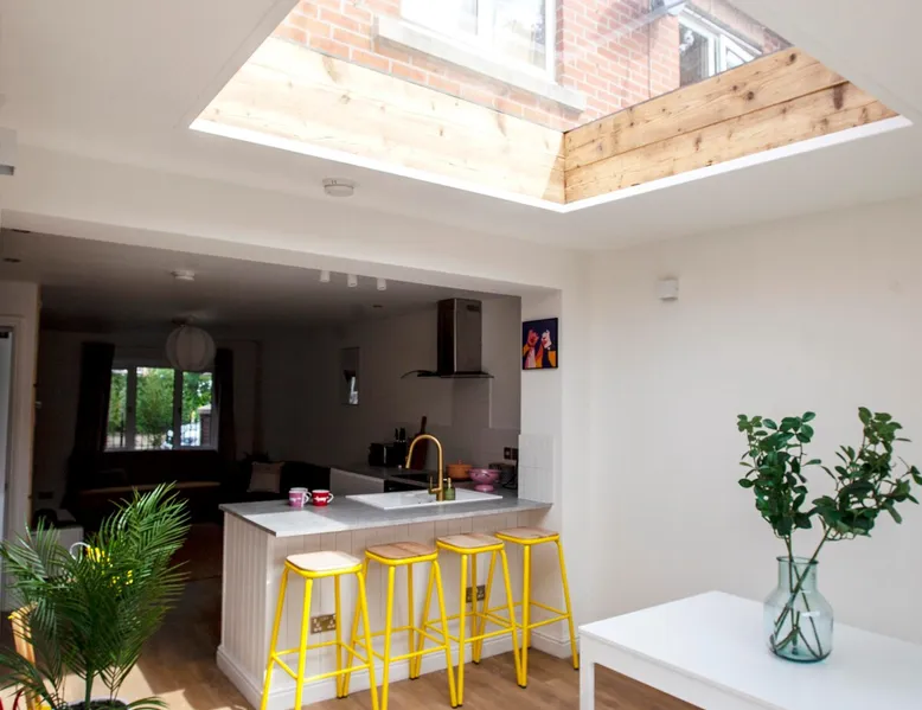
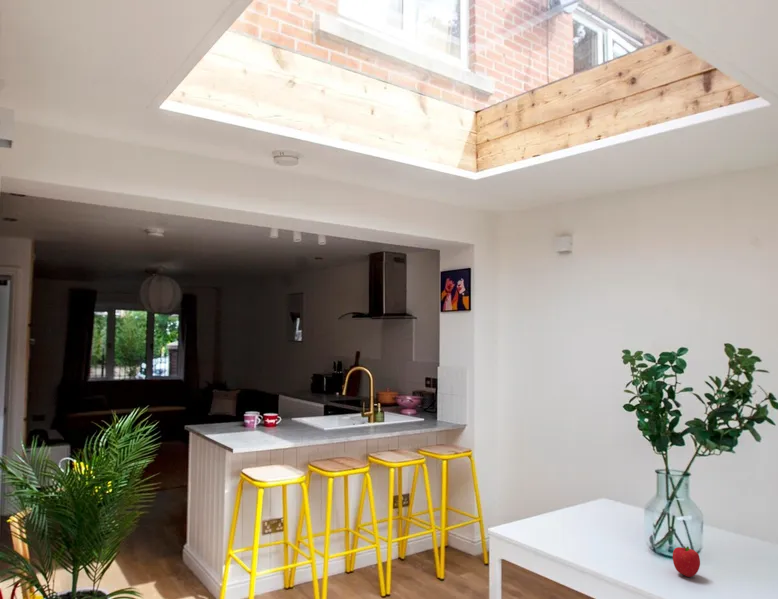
+ fruit [672,546,701,578]
